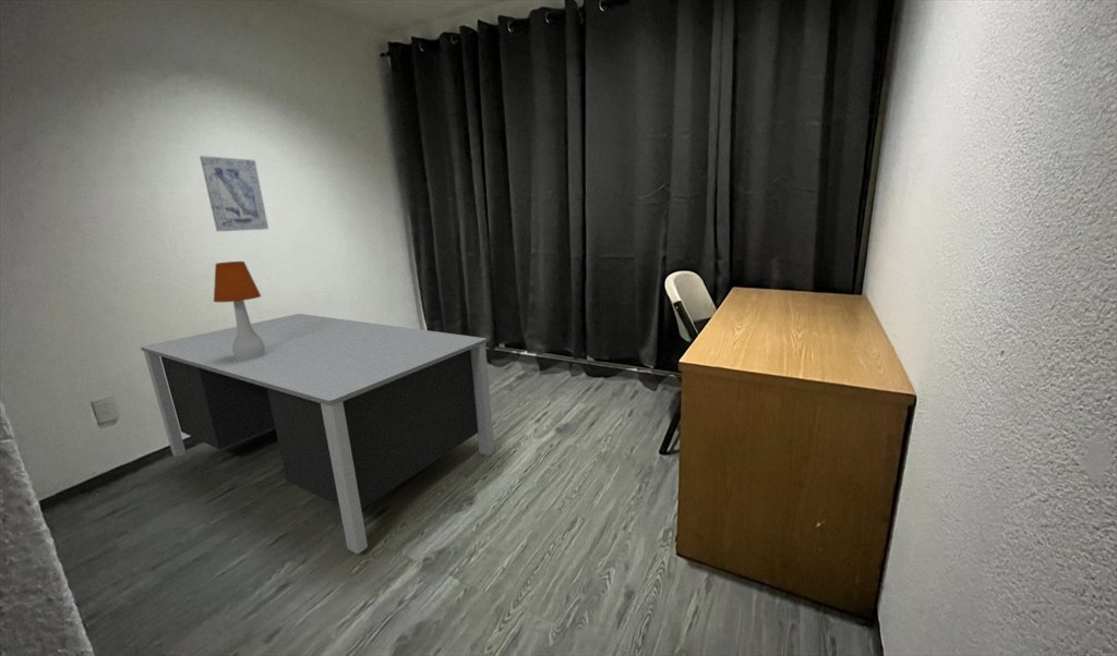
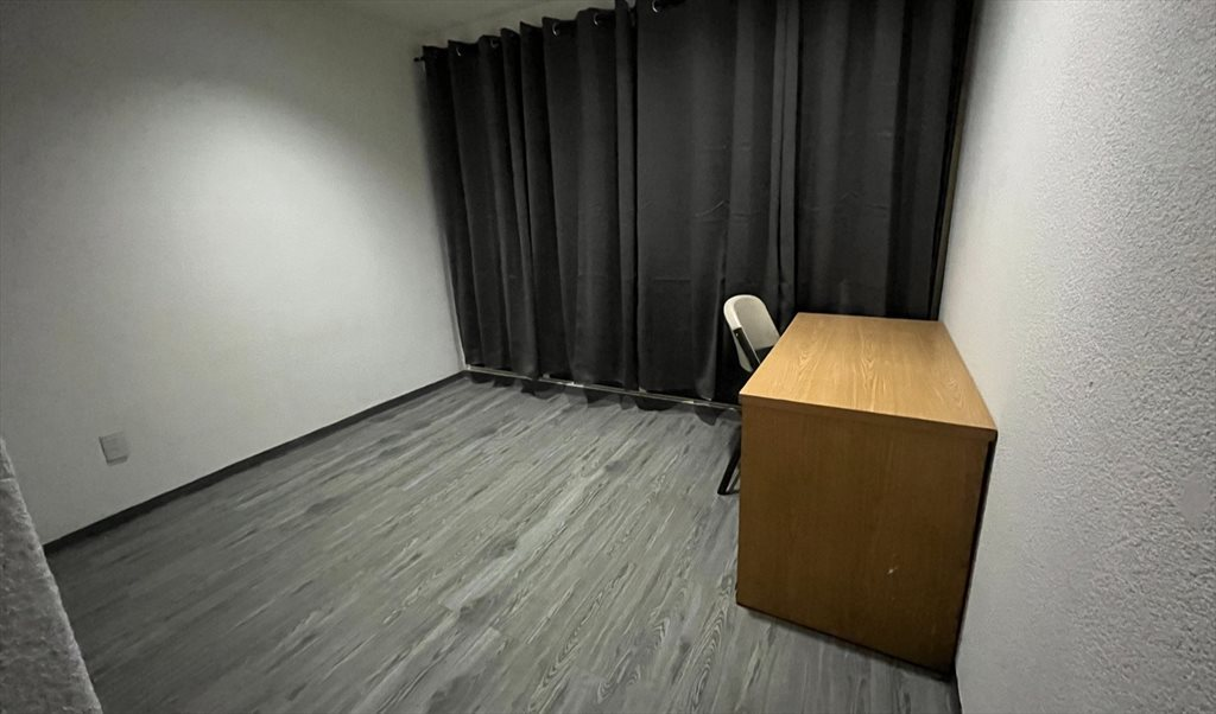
- table lamp [213,260,265,360]
- wall art [199,155,269,232]
- desk [140,313,495,555]
